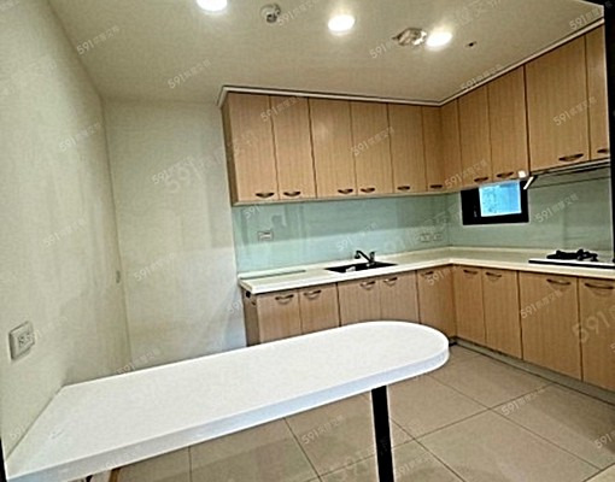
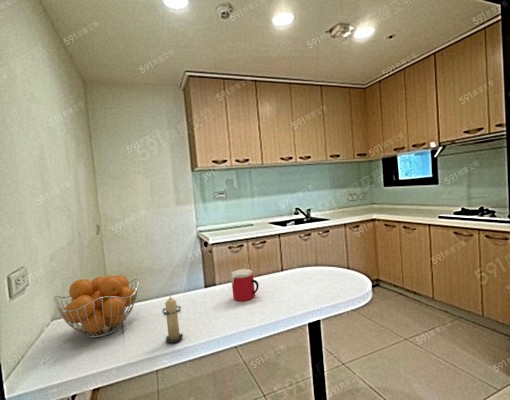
+ mug [230,268,260,302]
+ fruit basket [53,274,140,339]
+ candle [162,295,184,344]
